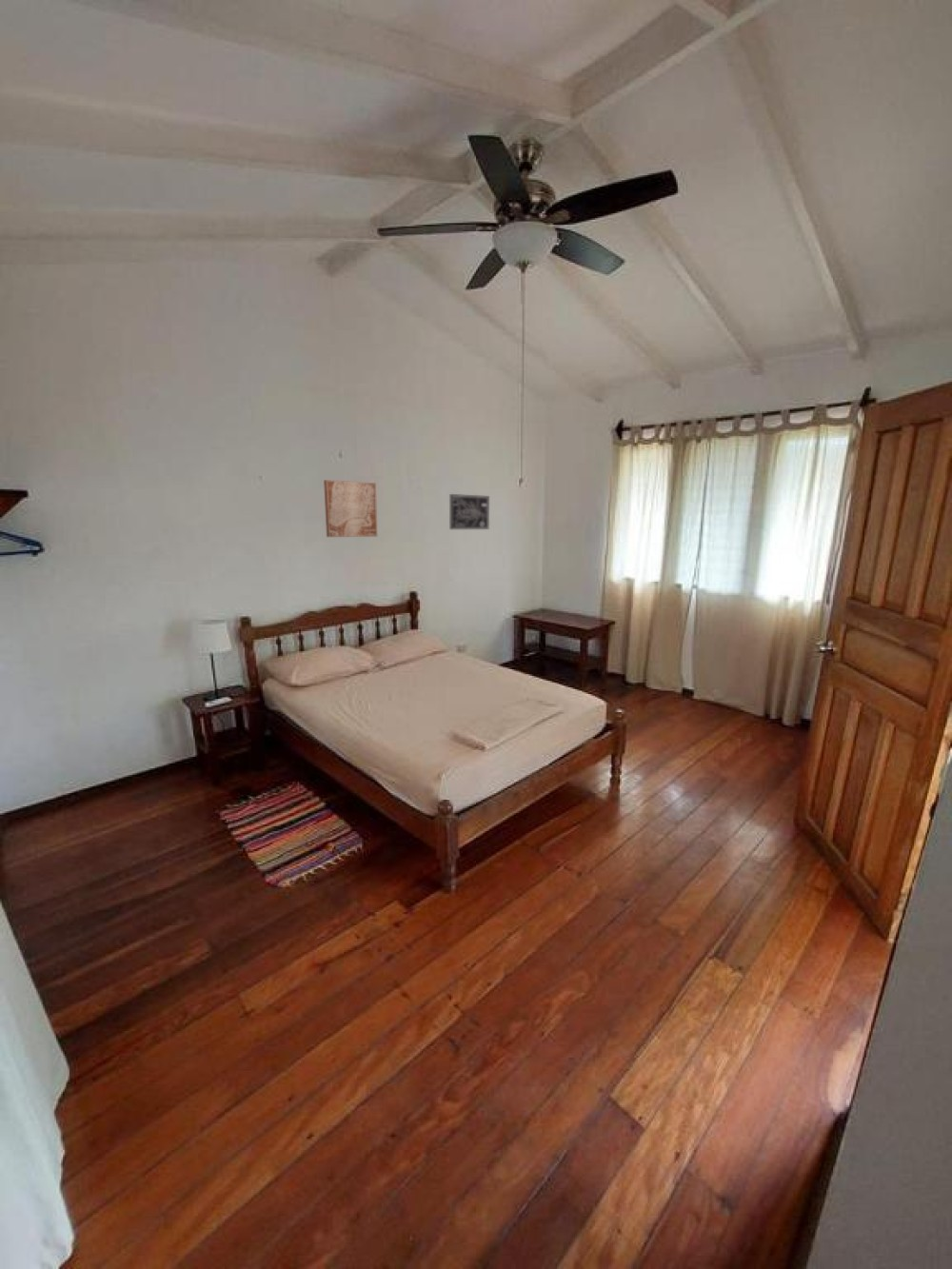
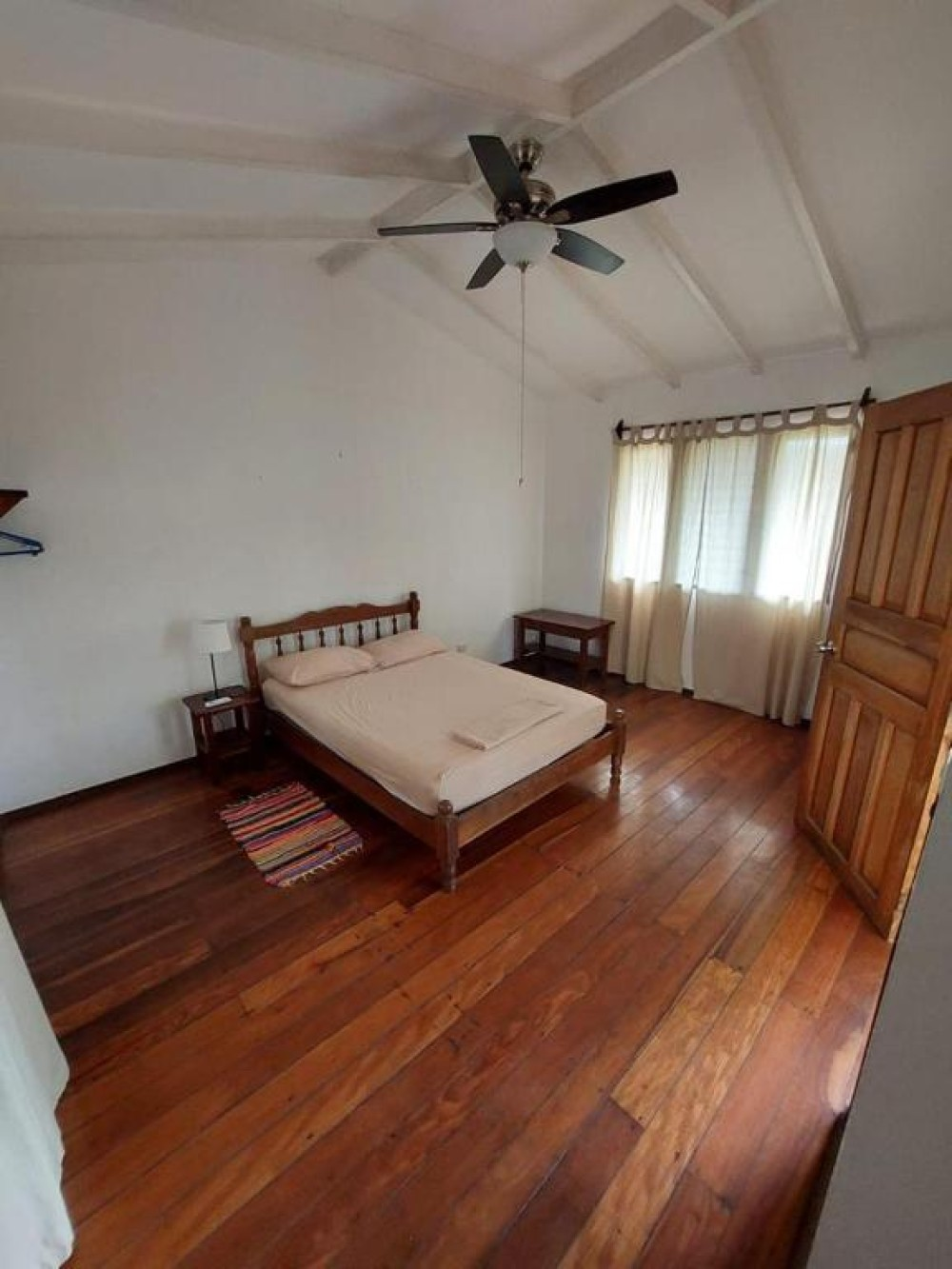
- wall art [323,479,378,538]
- wall art [448,493,490,530]
